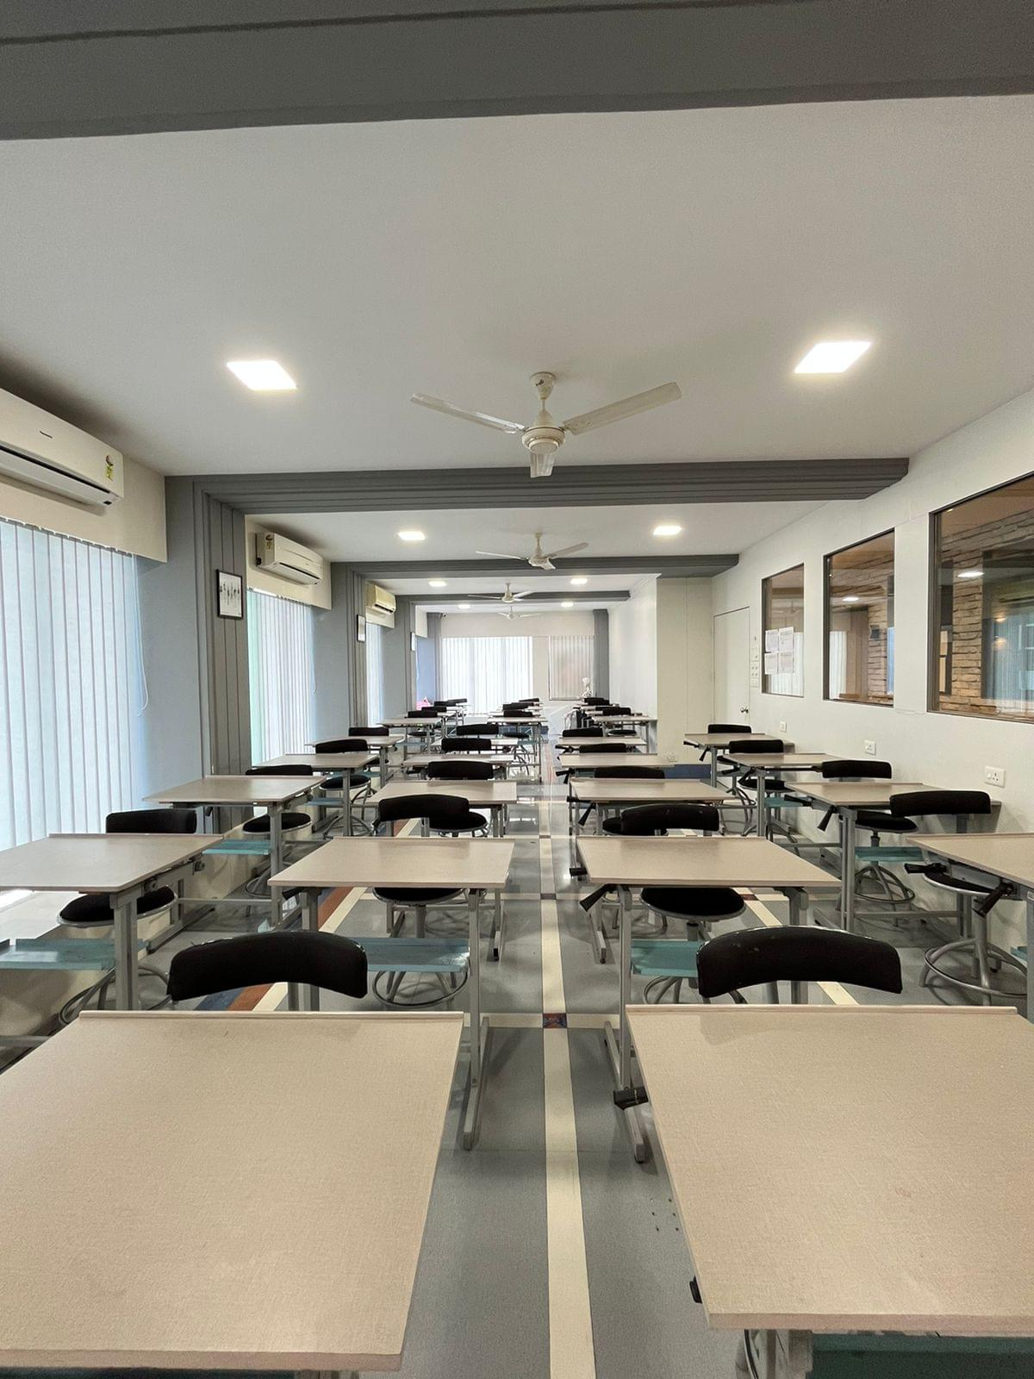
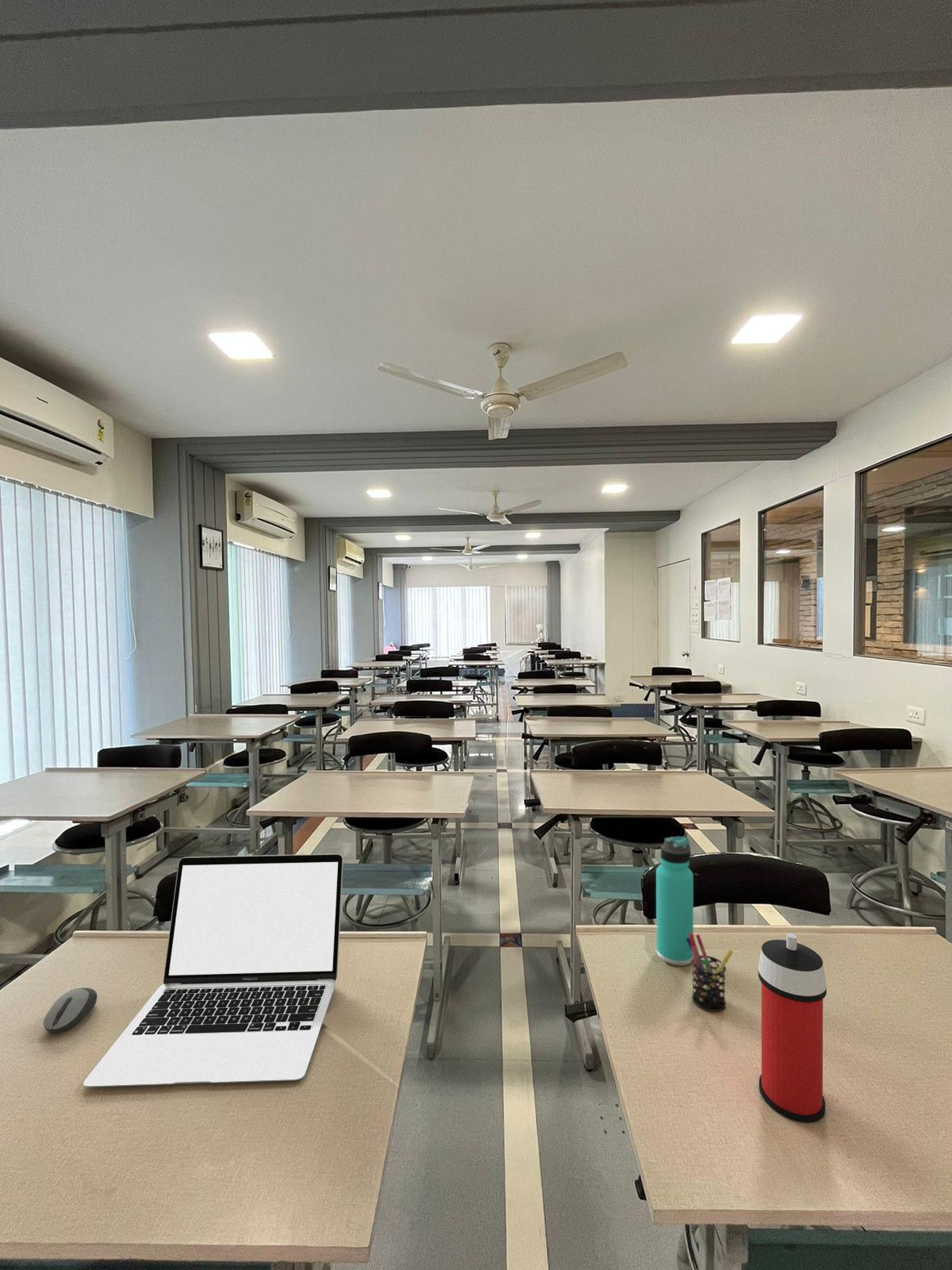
+ laptop [83,853,344,1088]
+ pen holder [686,933,734,1012]
+ computer mouse [43,987,98,1033]
+ spray can [758,933,827,1123]
+ thermos bottle [655,836,694,967]
